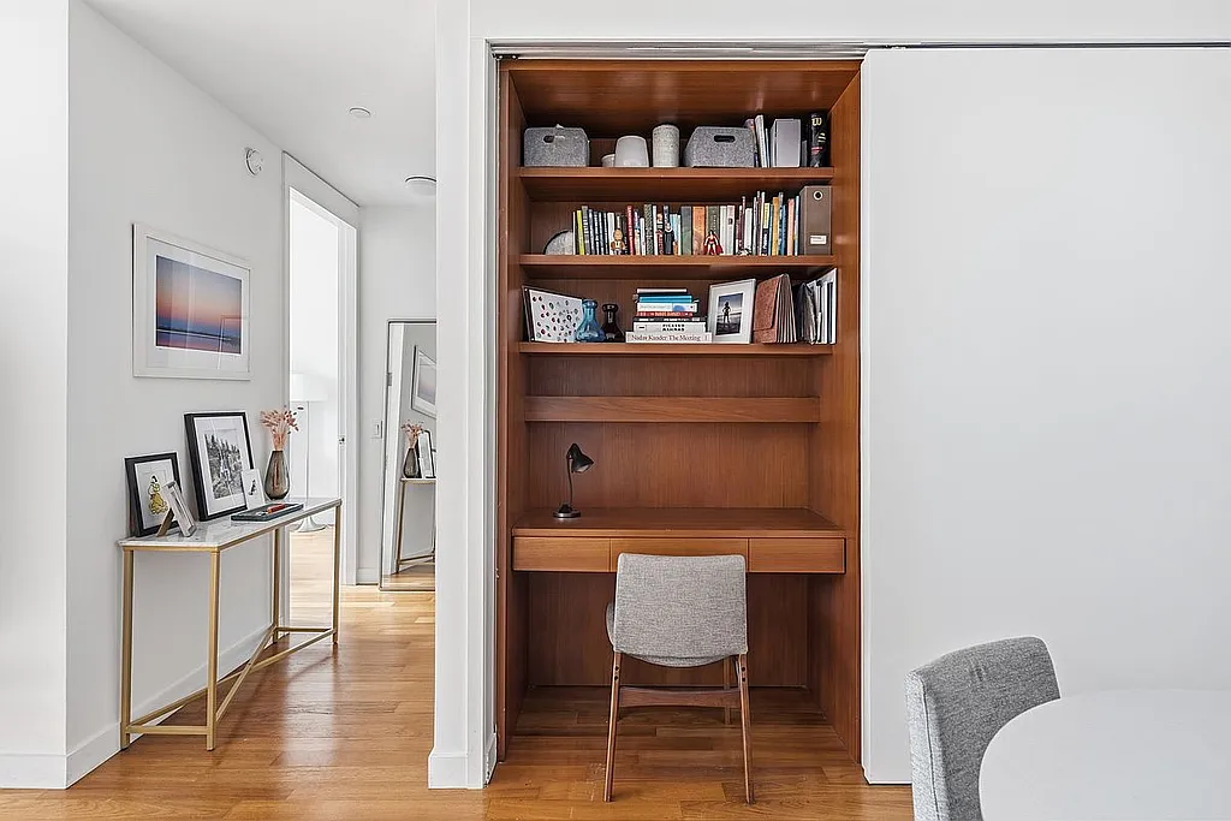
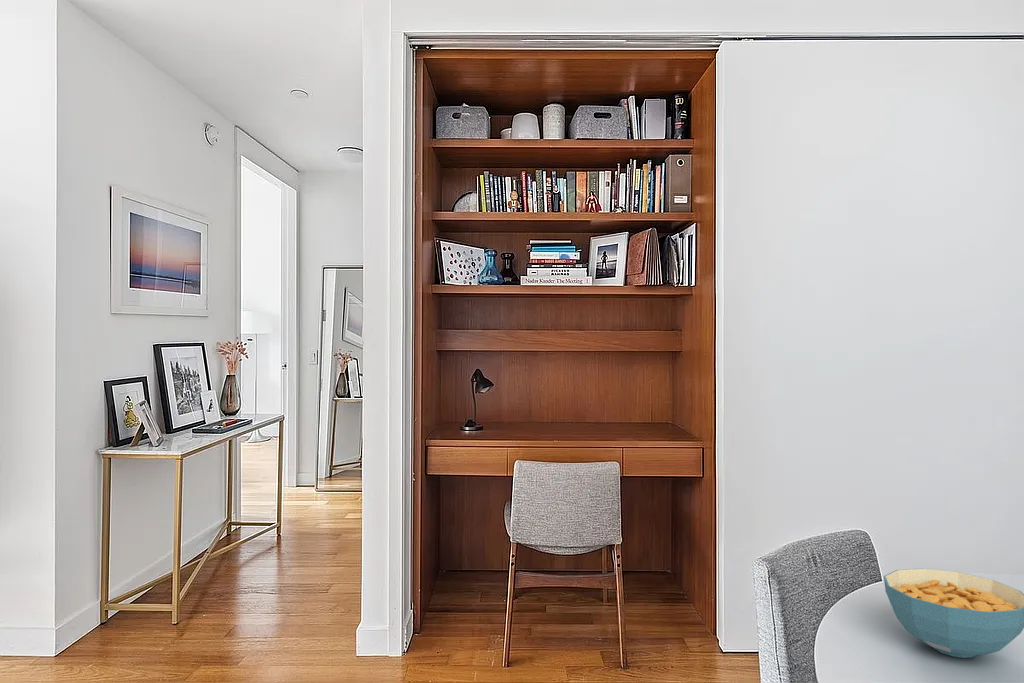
+ cereal bowl [883,567,1024,659]
